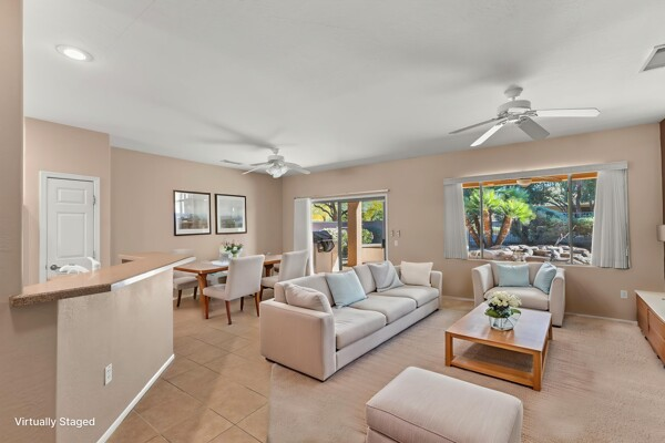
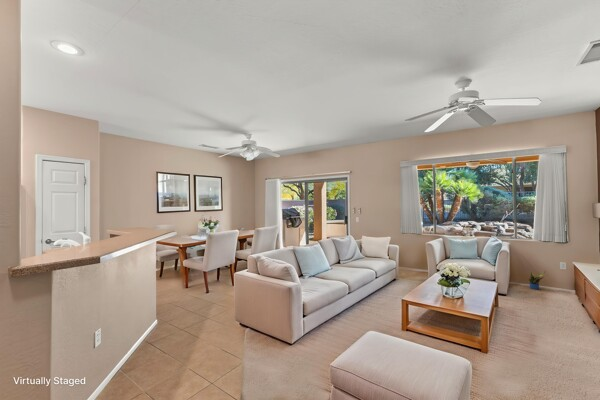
+ potted plant [528,270,546,290]
